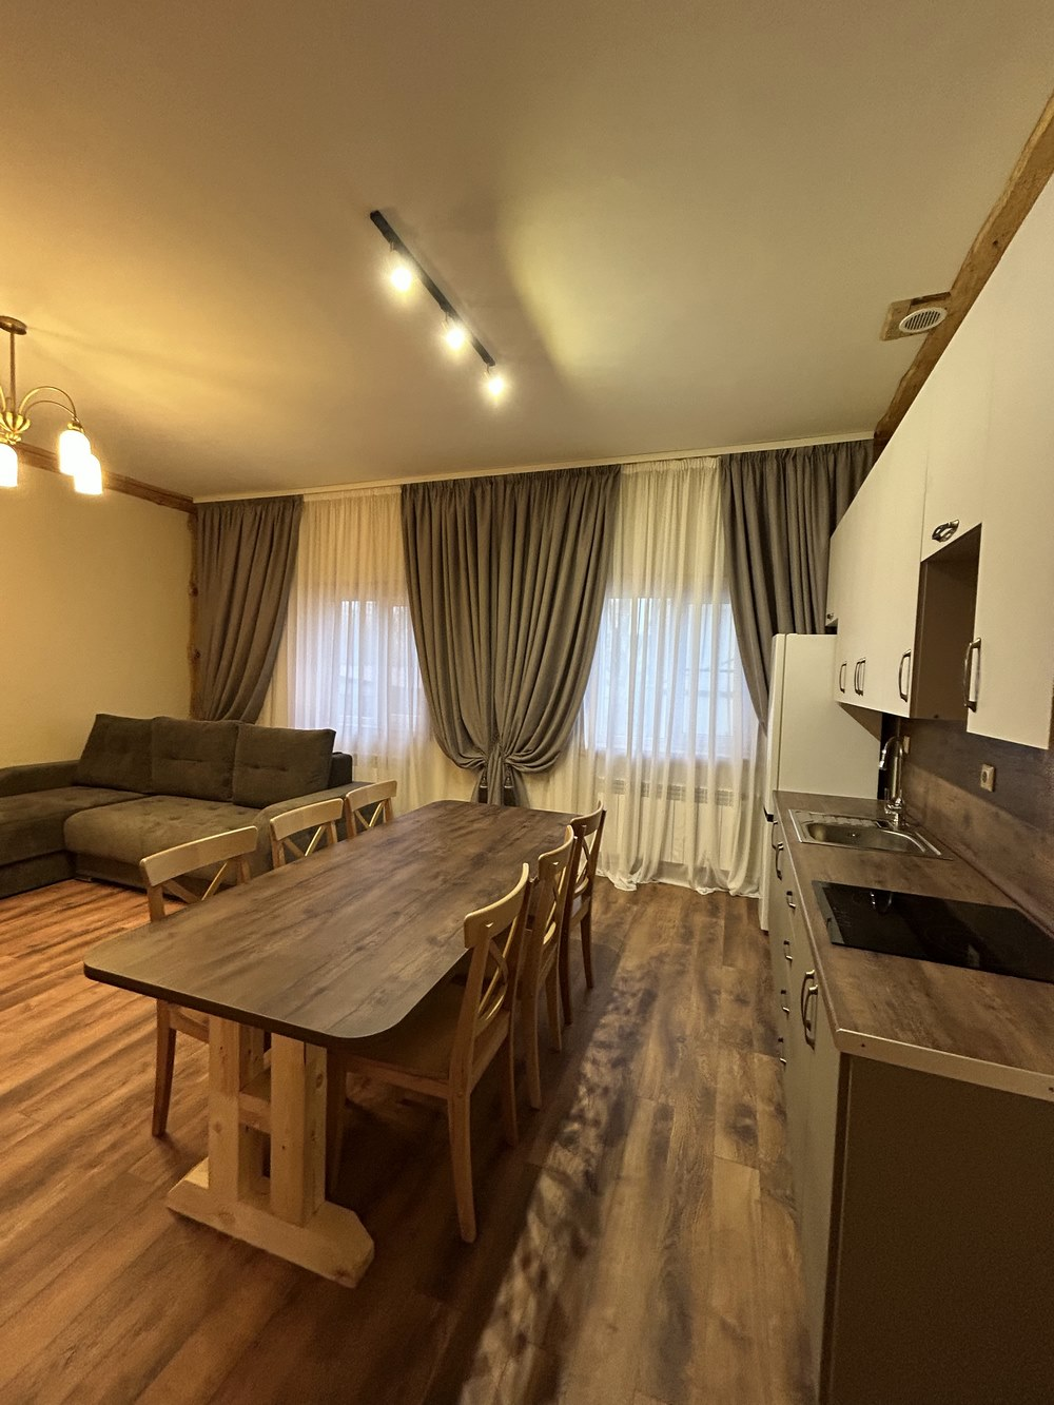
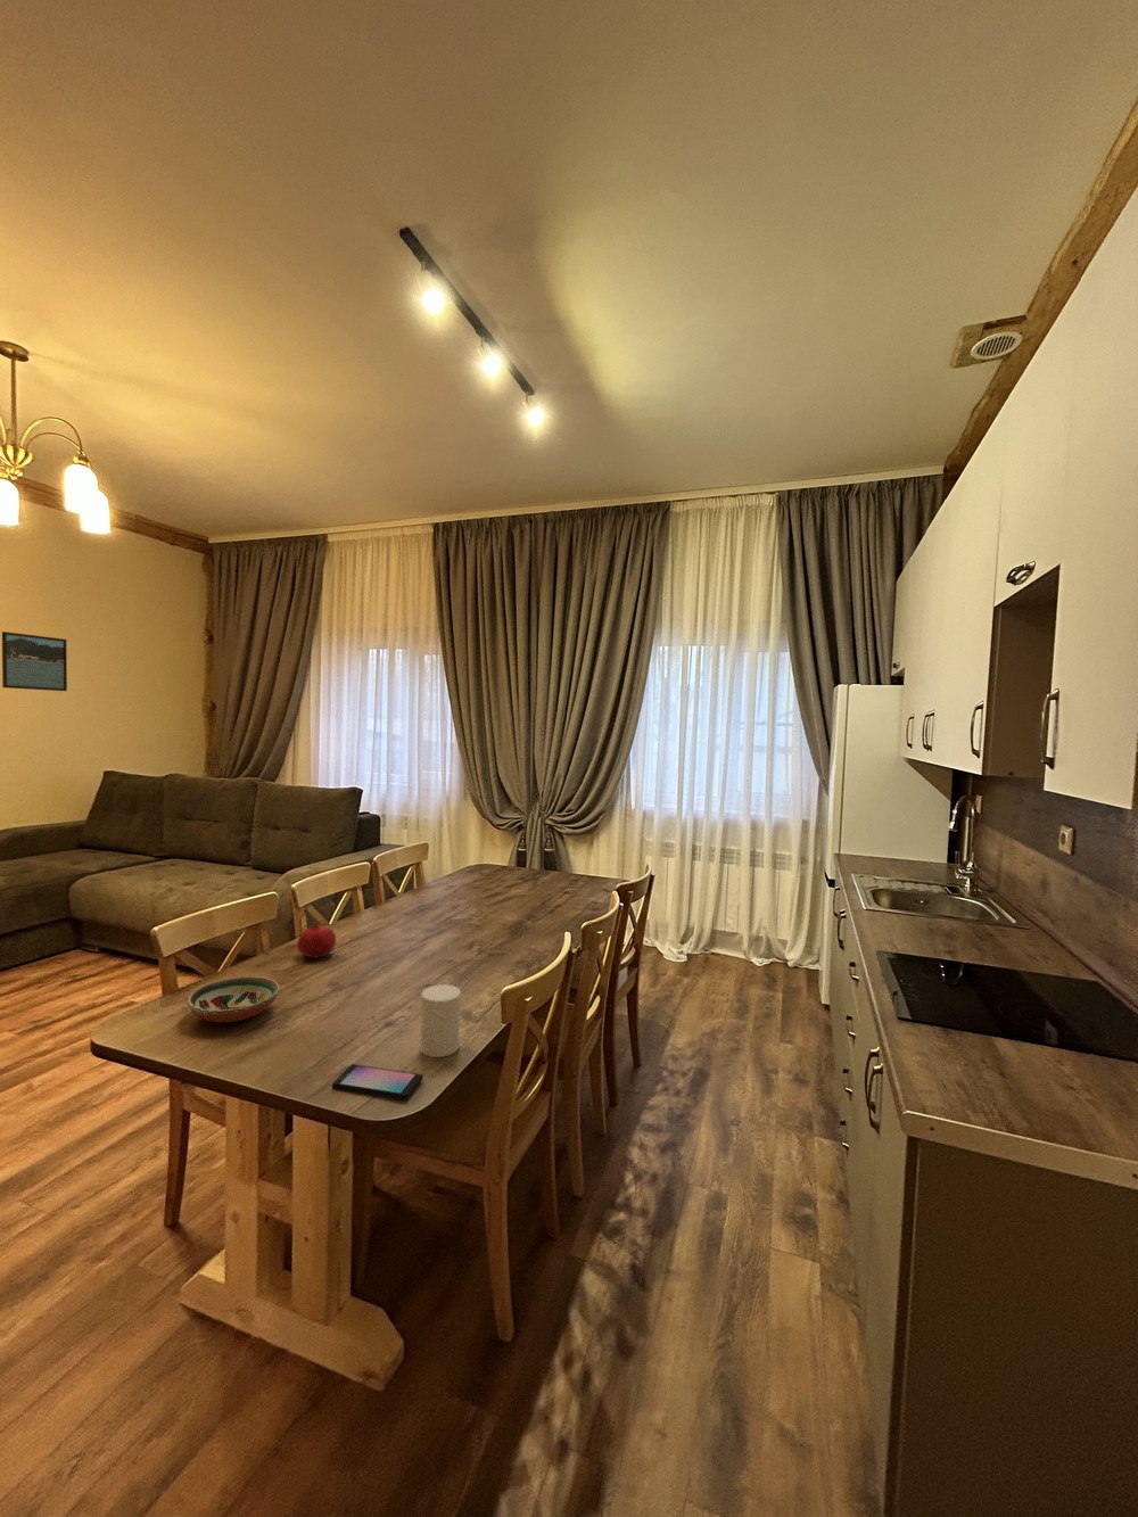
+ cup [418,984,463,1058]
+ decorative bowl [185,975,282,1024]
+ smartphone [331,1063,424,1101]
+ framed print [1,630,68,692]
+ fruit [296,920,337,960]
